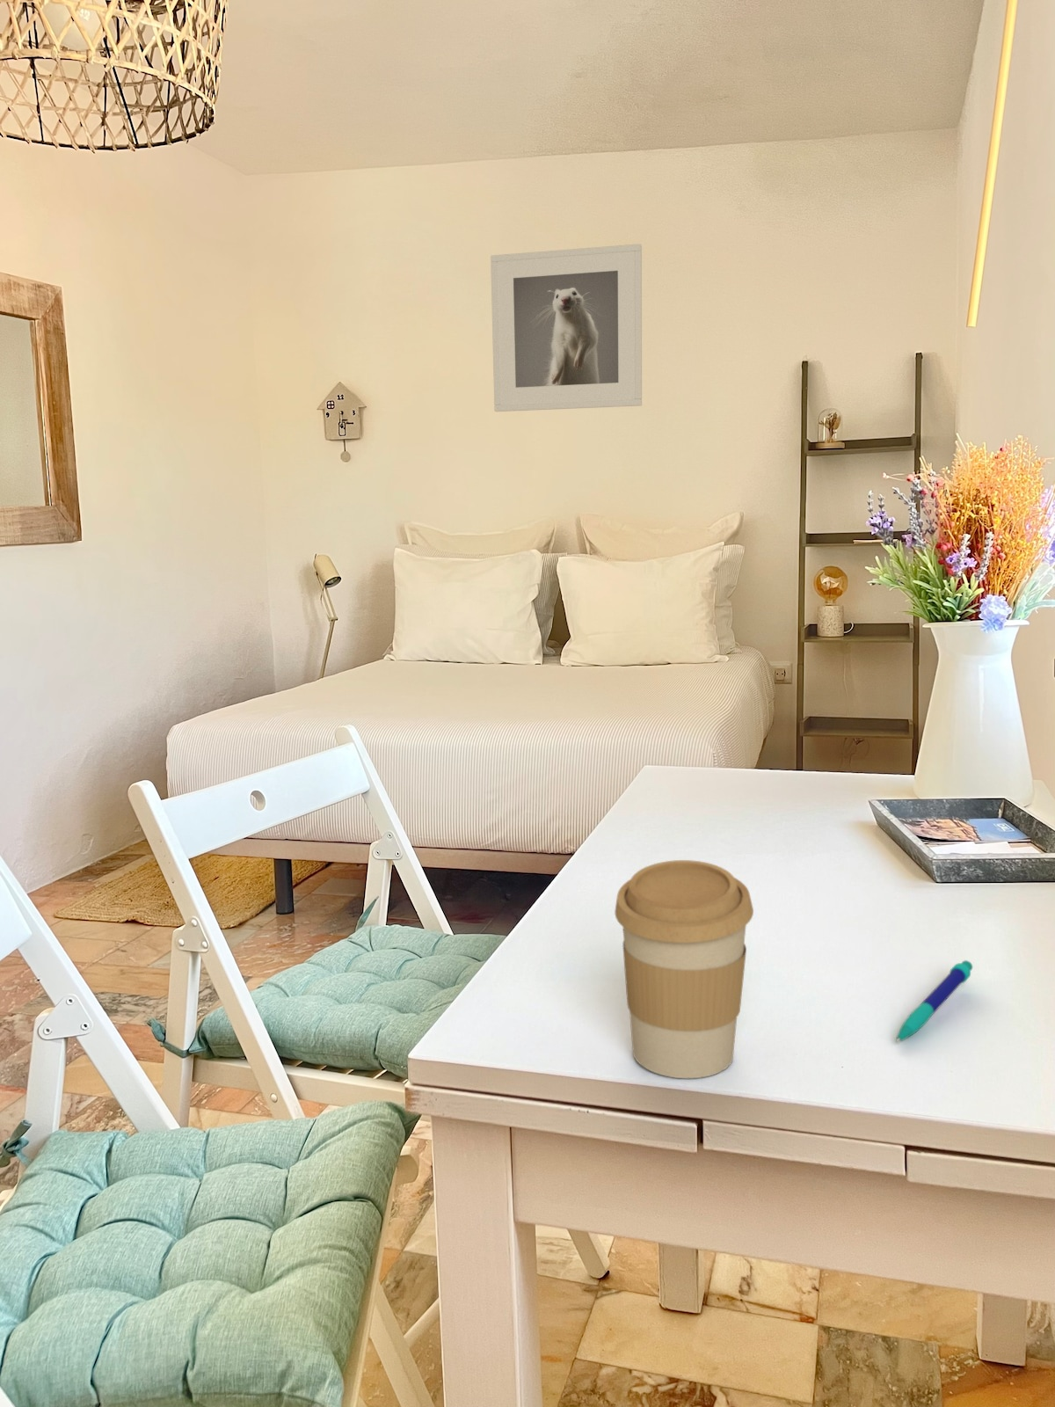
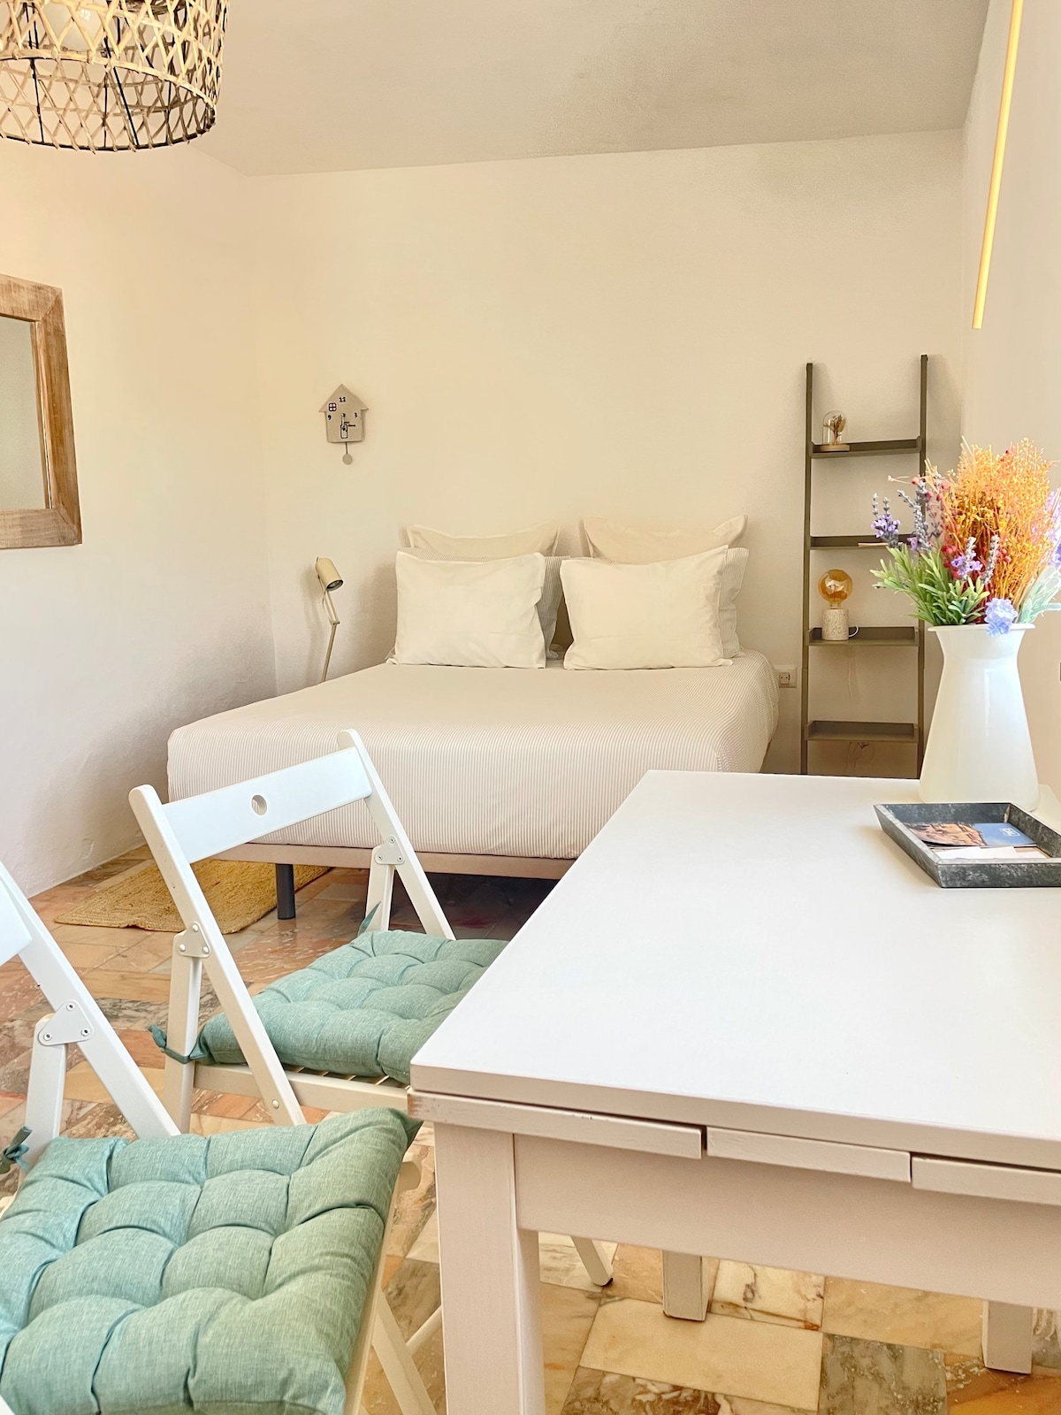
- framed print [490,243,643,412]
- coffee cup [615,859,755,1079]
- pen [895,959,973,1043]
